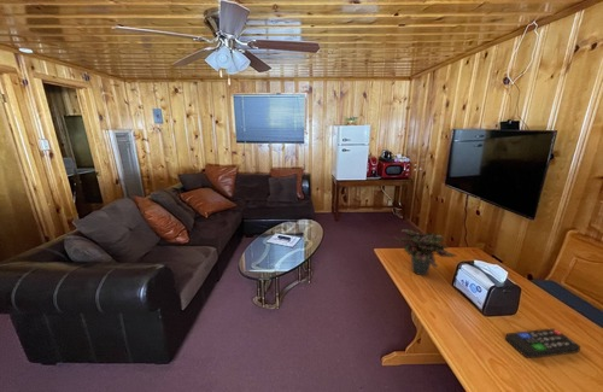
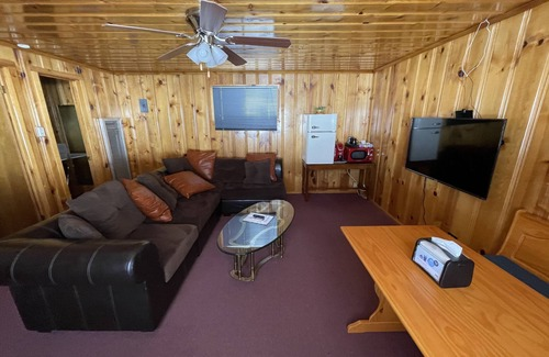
- potted plant [393,228,458,276]
- remote control [504,328,581,359]
